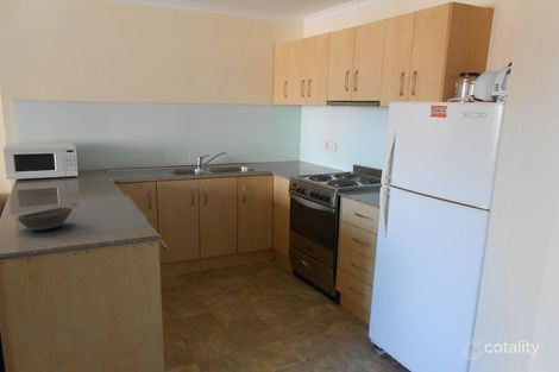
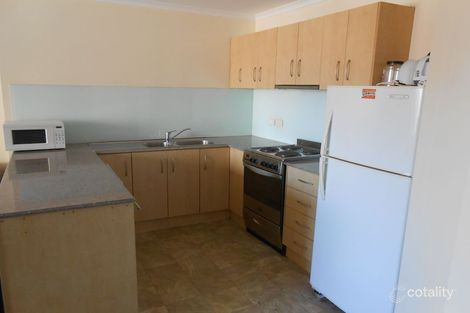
- bowl [17,207,74,232]
